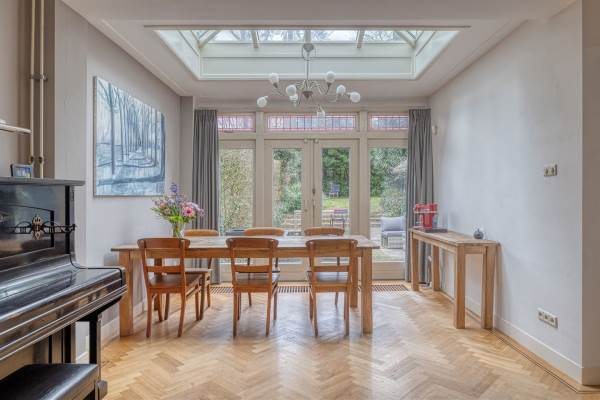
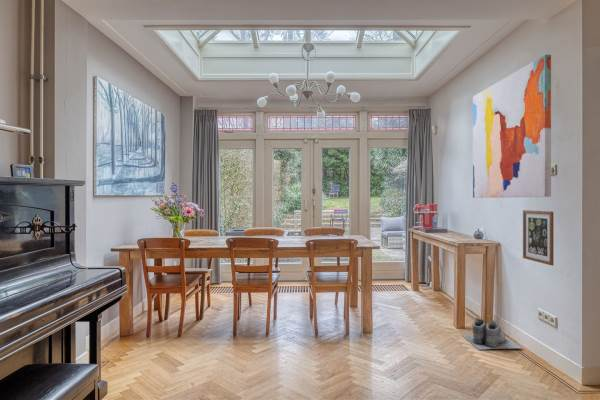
+ boots [461,317,523,351]
+ wall art [522,209,554,266]
+ wall art [472,54,552,199]
